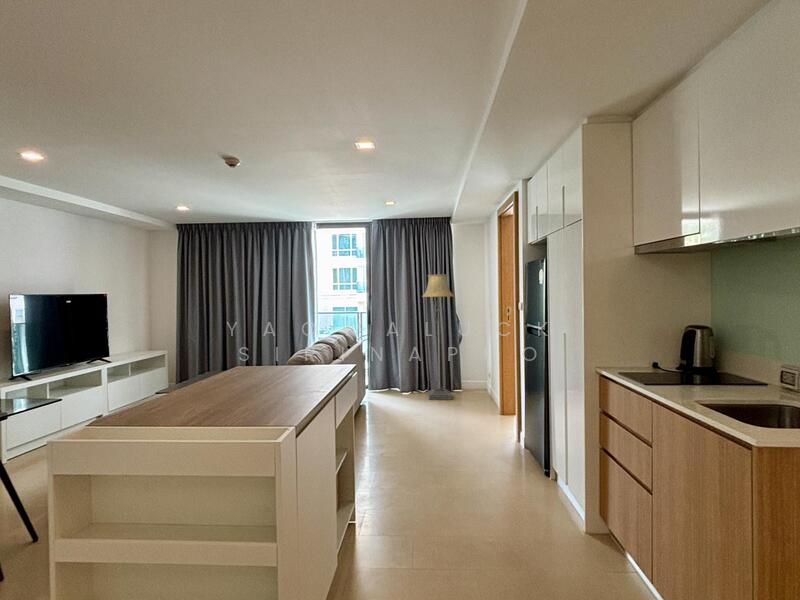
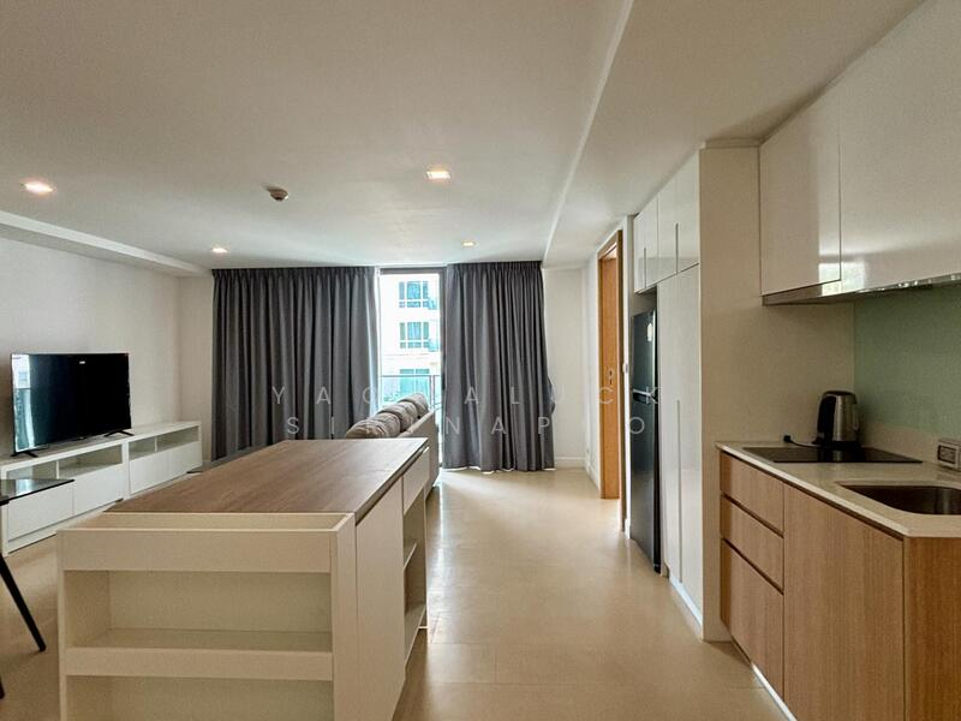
- floor lamp [421,274,455,401]
